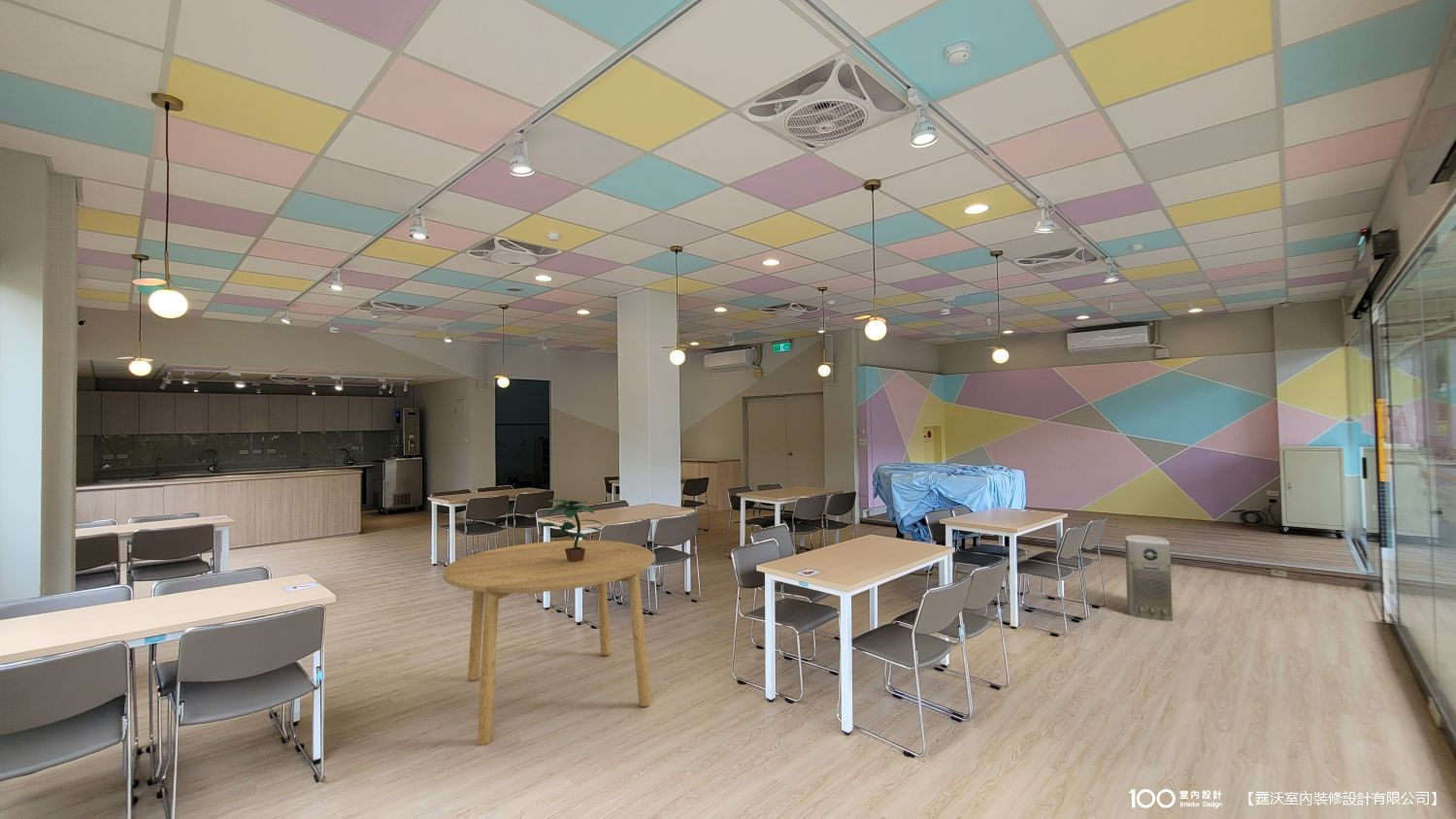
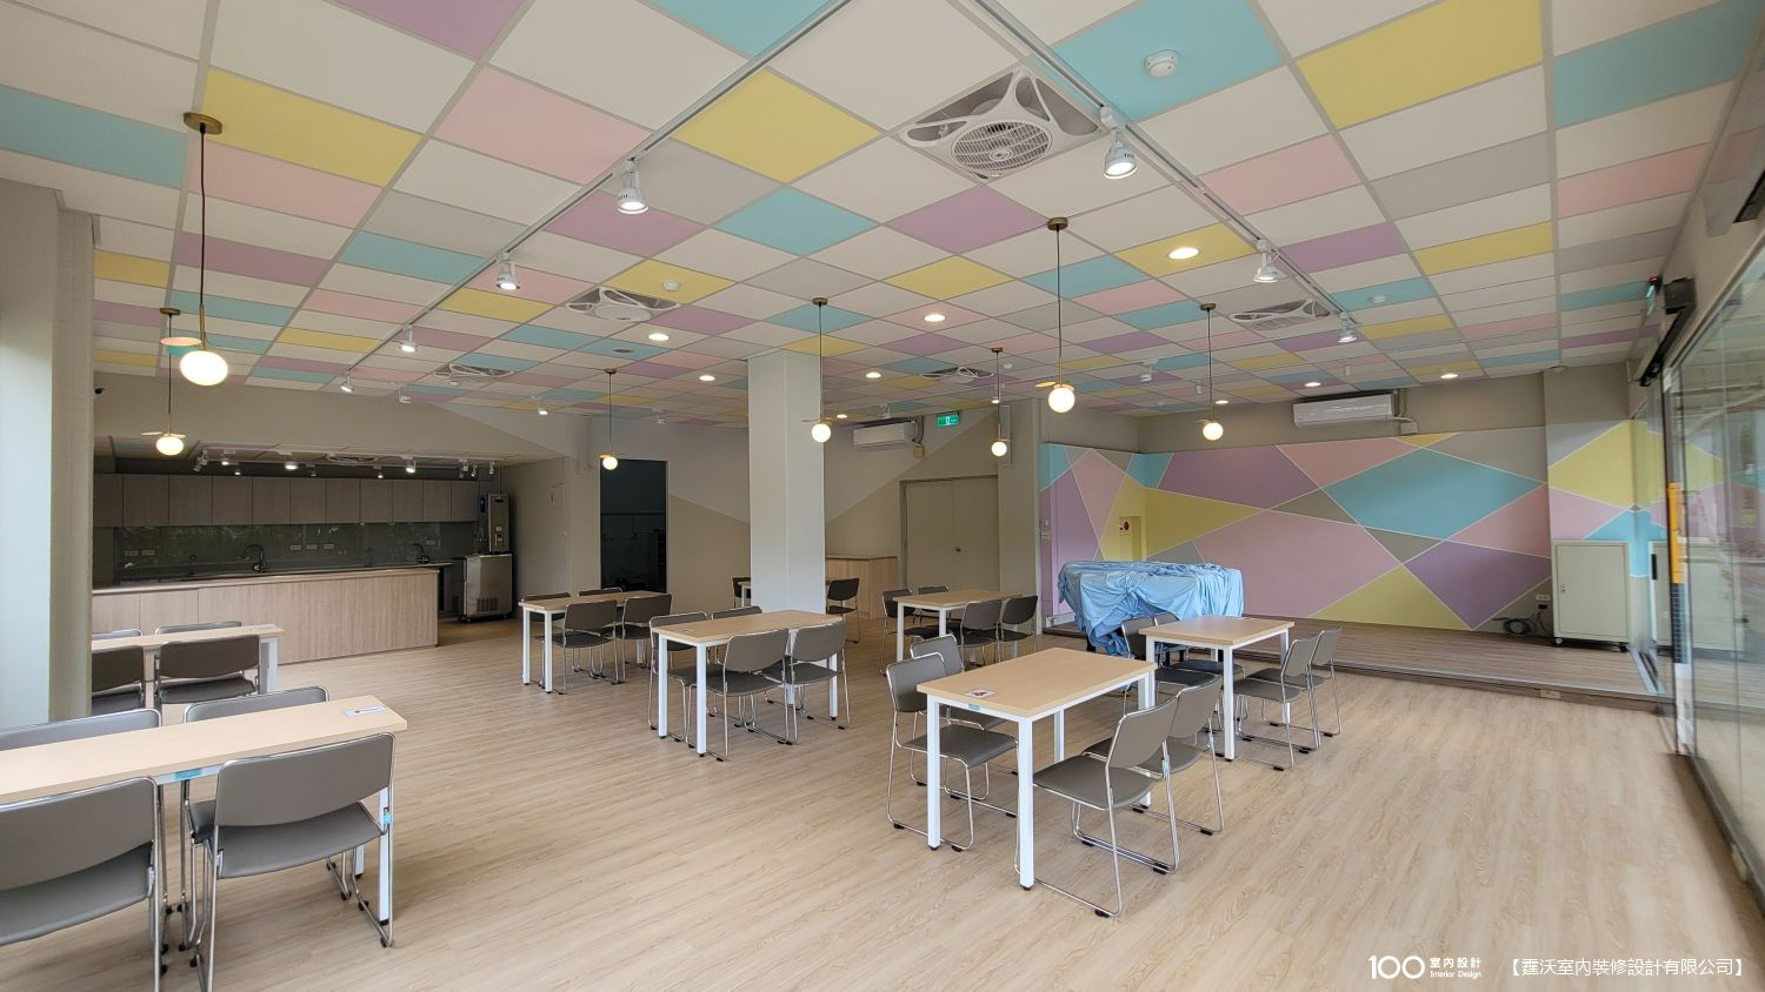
- air purifier [1124,534,1174,622]
- potted plant [539,499,604,563]
- dining table [443,540,654,746]
